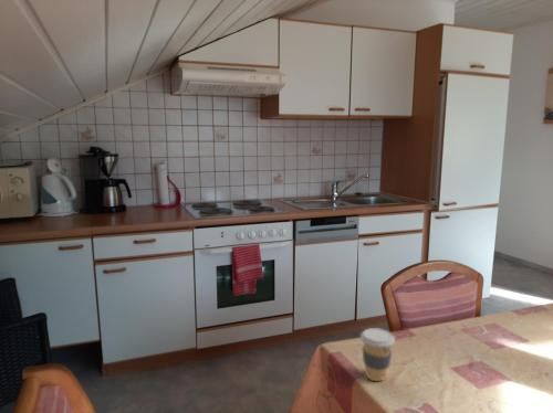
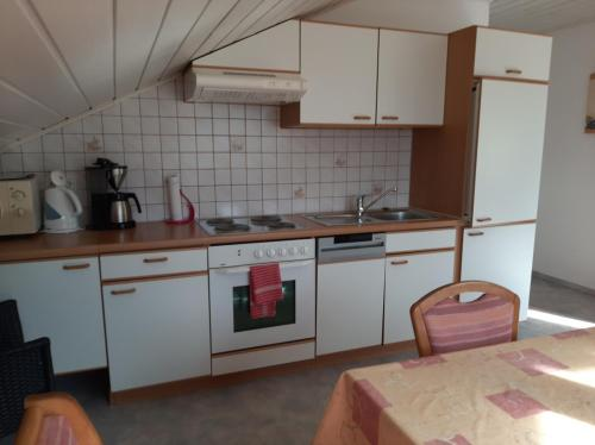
- coffee cup [359,327,396,382]
